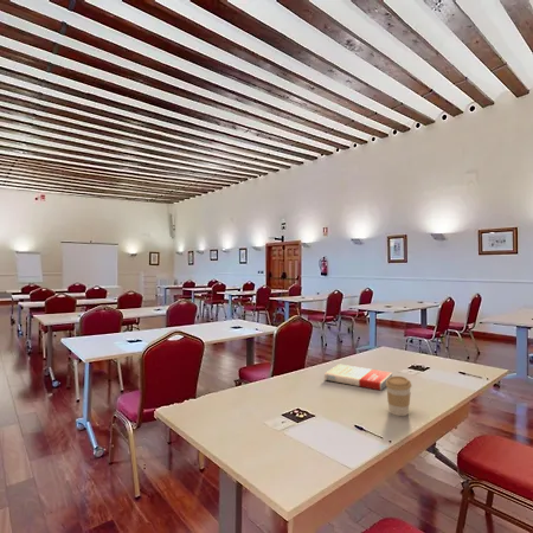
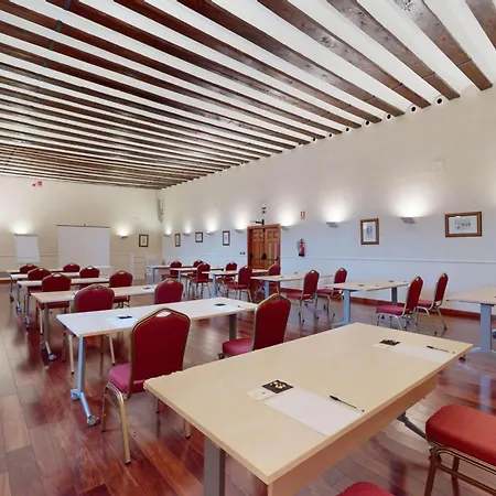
- book [323,362,393,392]
- coffee cup [385,375,412,417]
